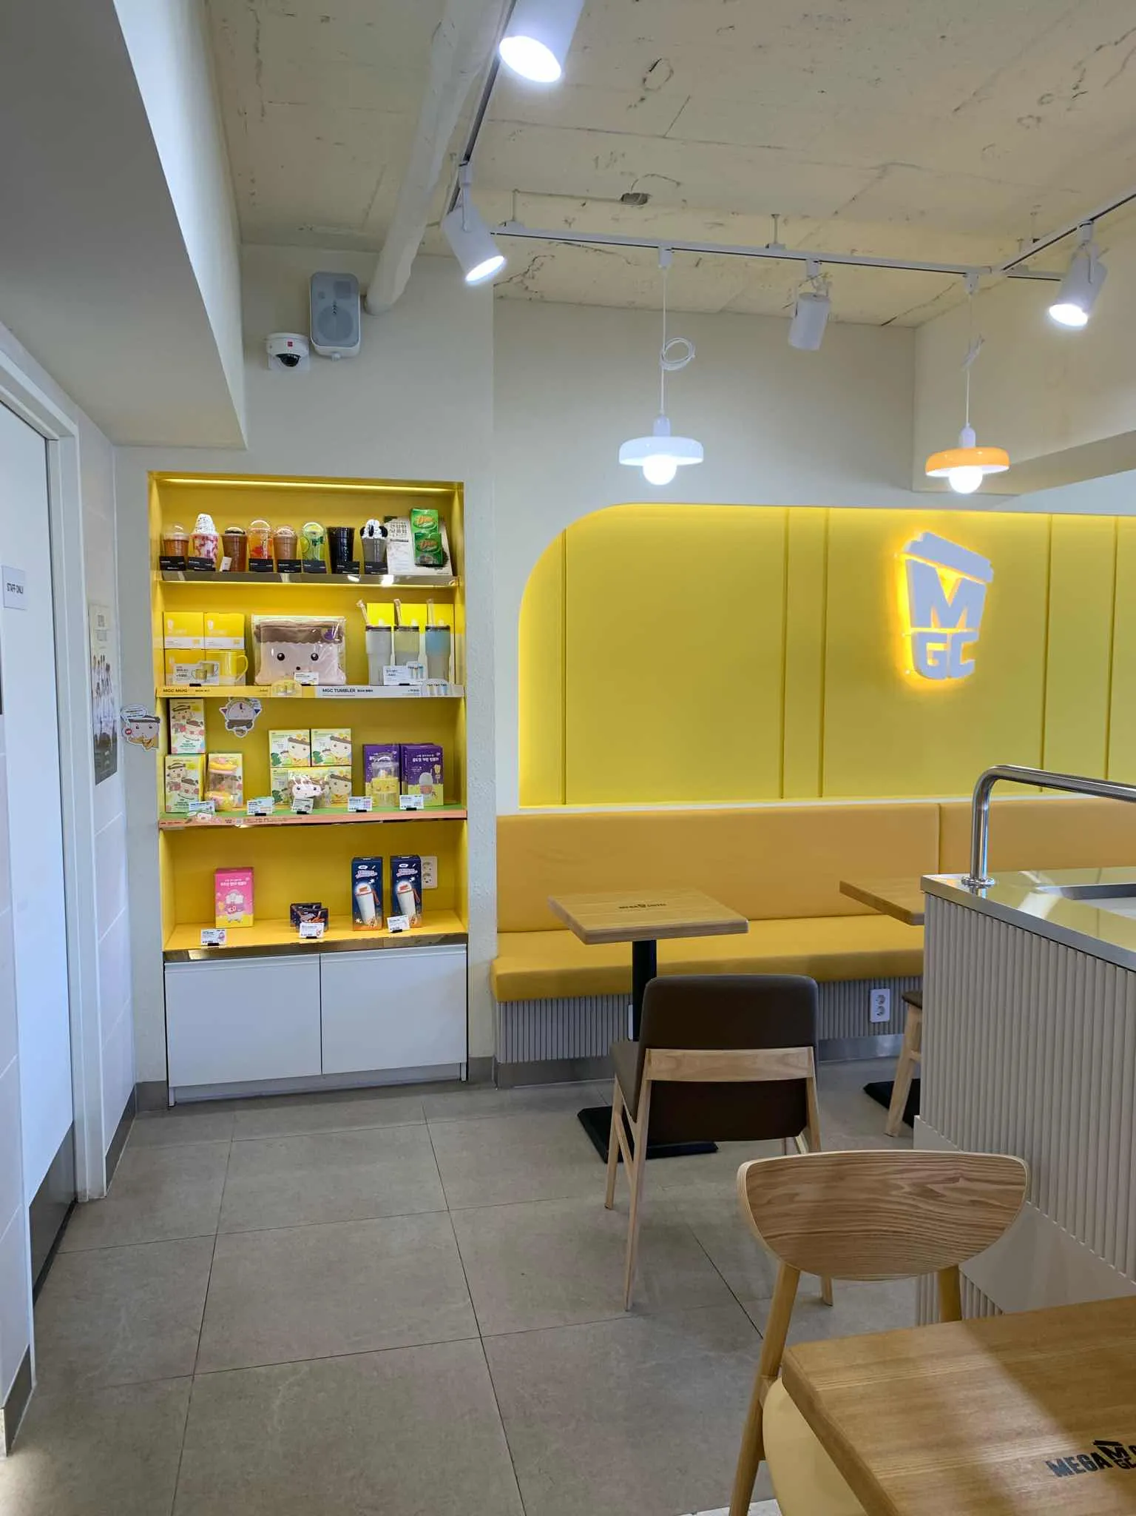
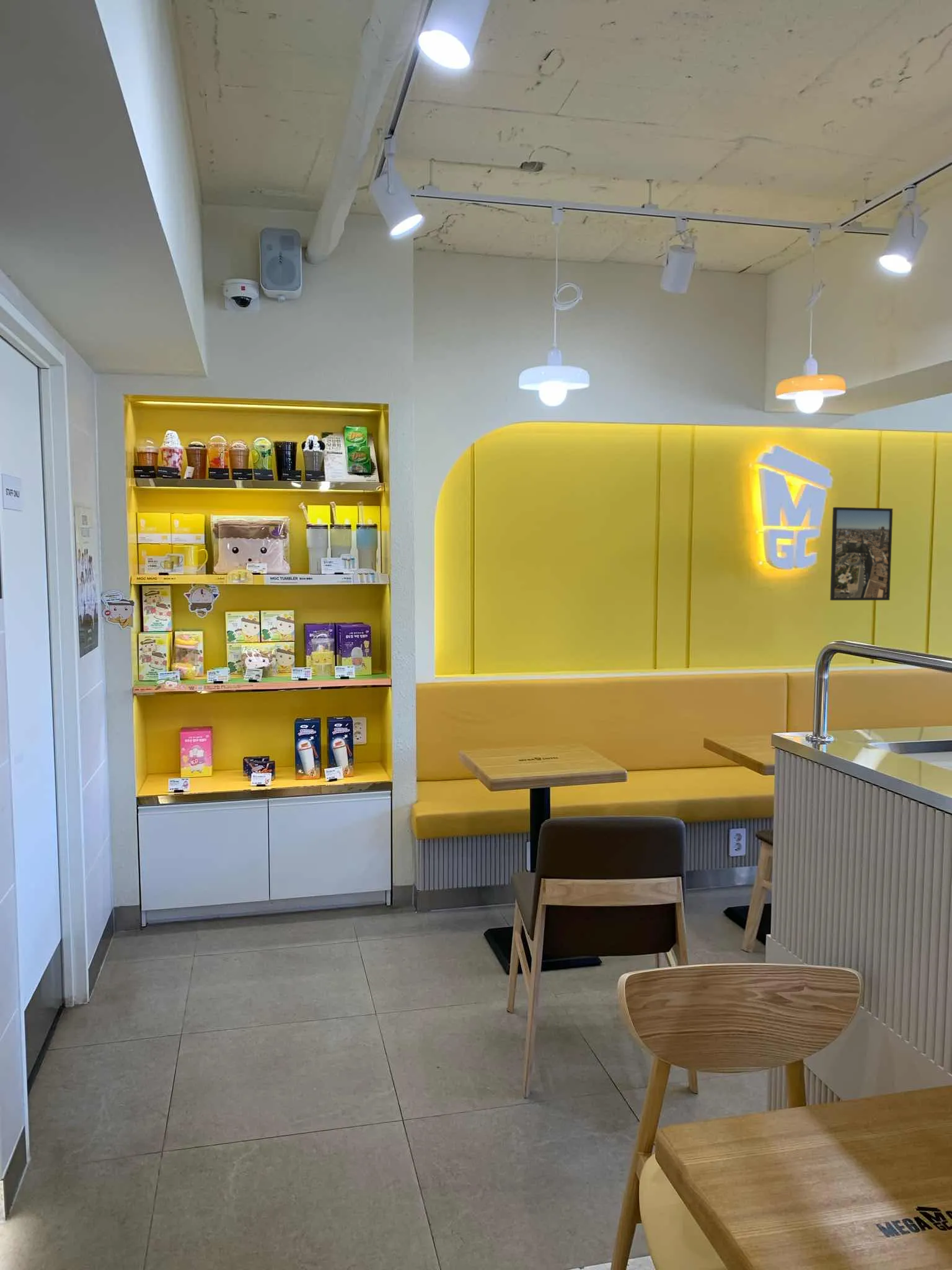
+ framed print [829,507,893,601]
